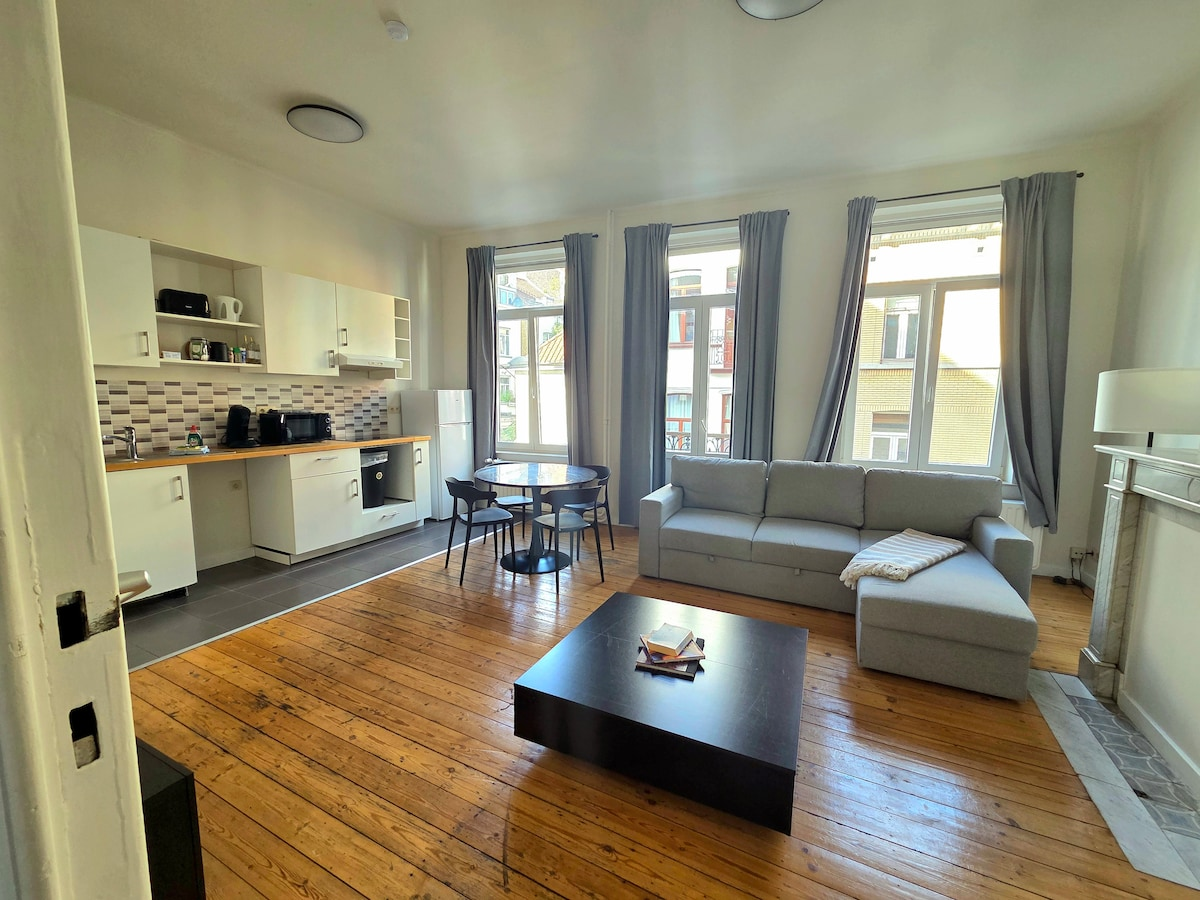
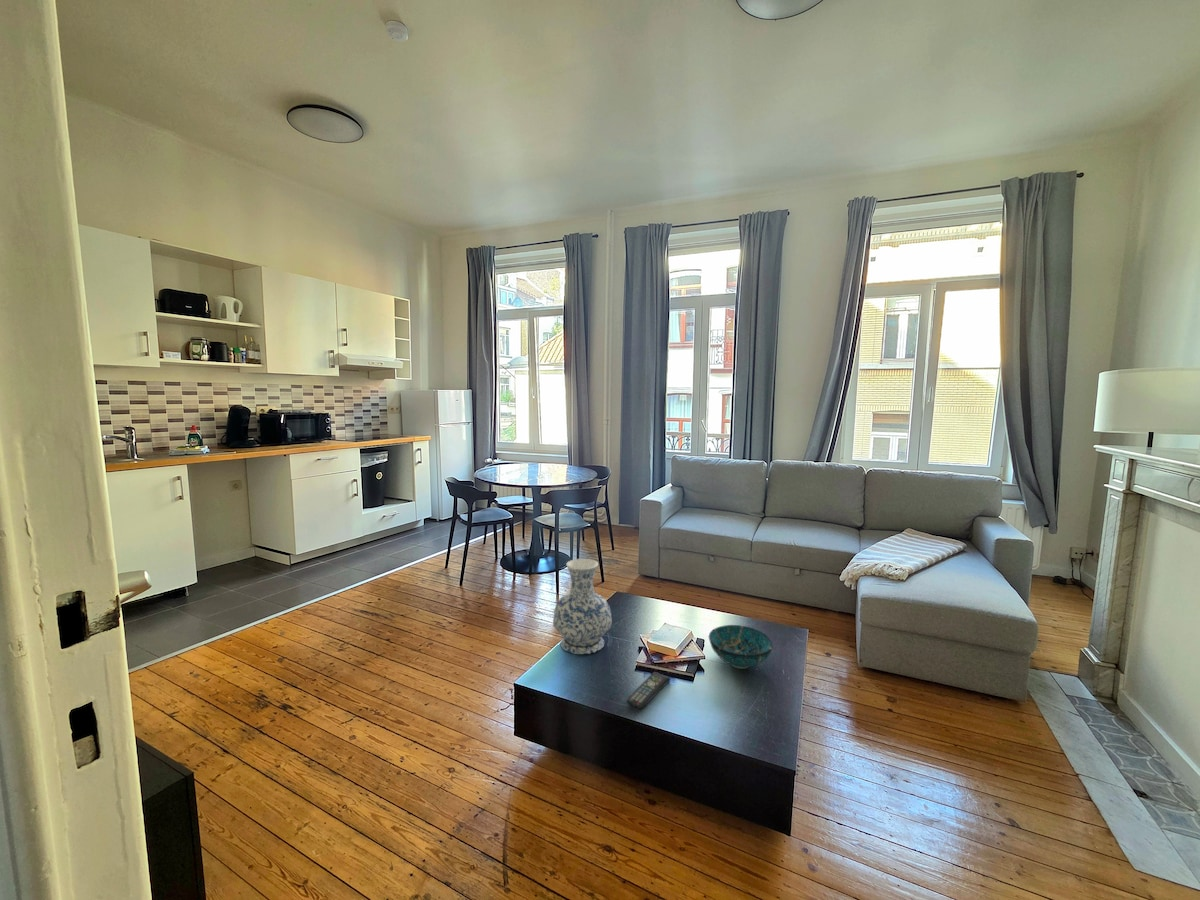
+ vase [552,558,613,655]
+ remote control [625,671,671,710]
+ decorative bowl [708,624,774,670]
